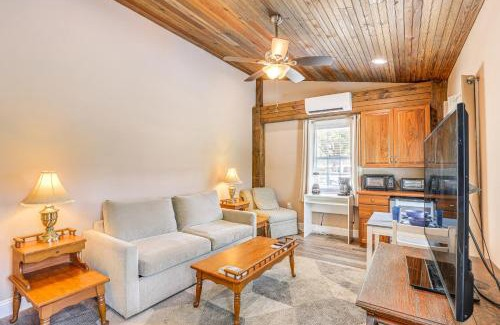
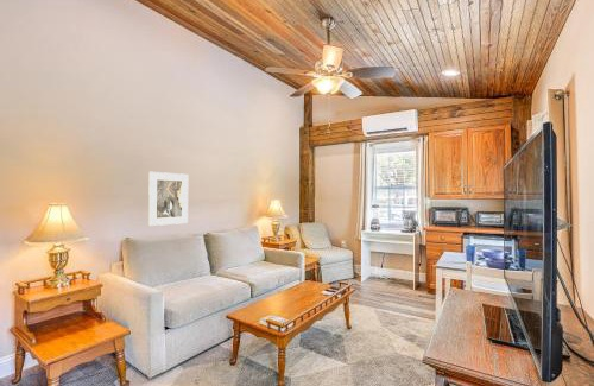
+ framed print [147,171,189,227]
